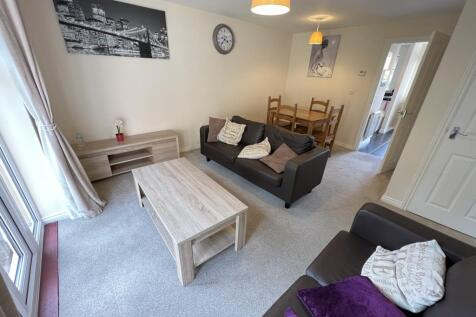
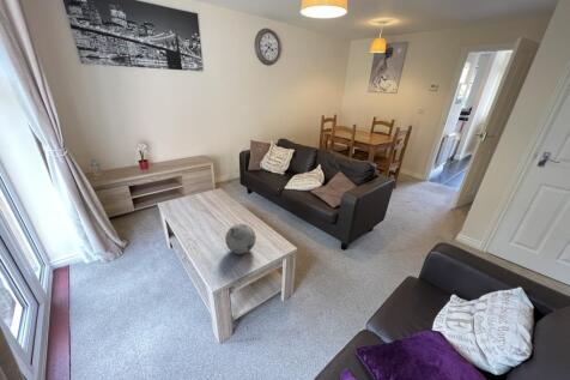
+ decorative orb [224,222,257,255]
